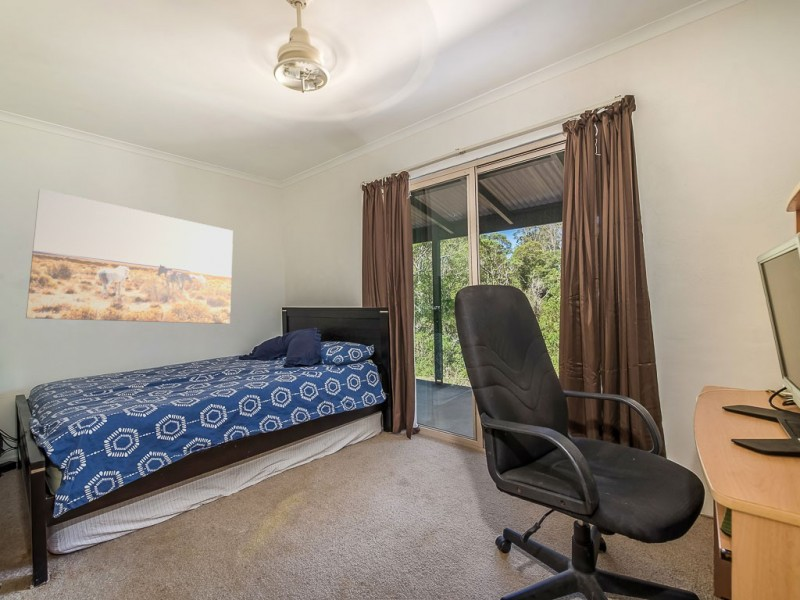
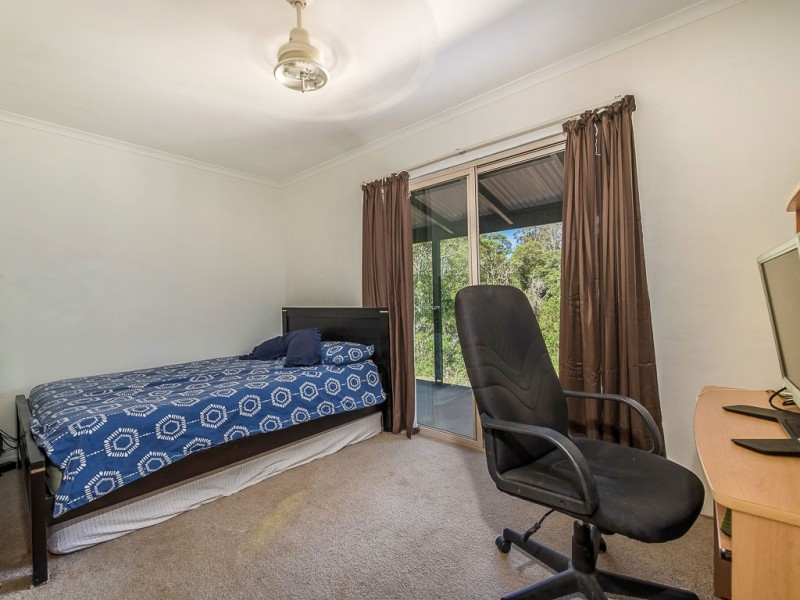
- wall art [25,188,234,325]
